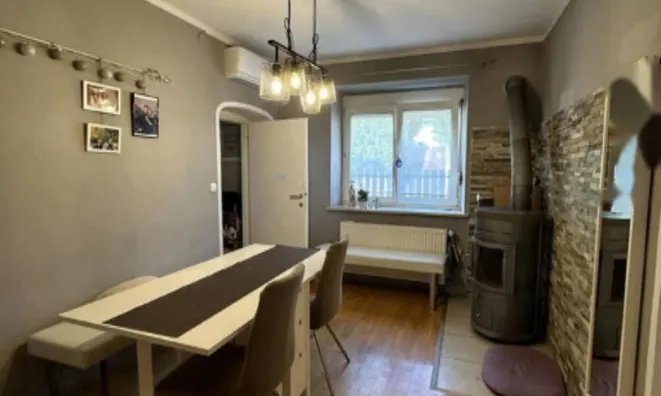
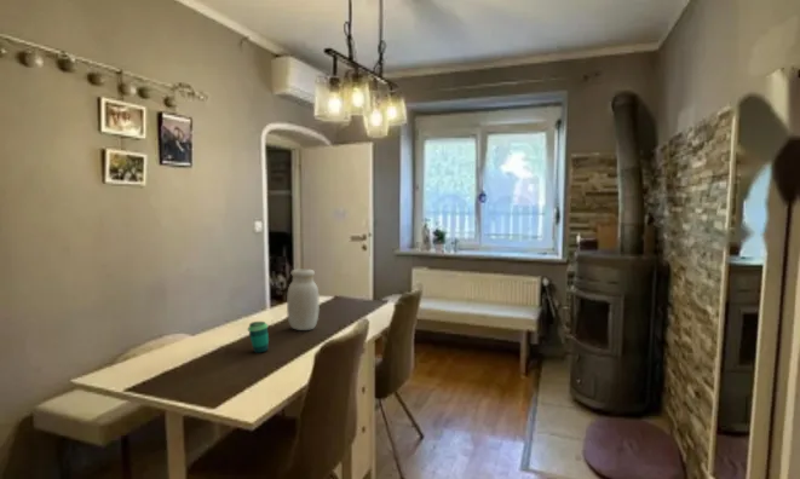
+ jar [286,267,321,331]
+ cup [247,321,270,354]
